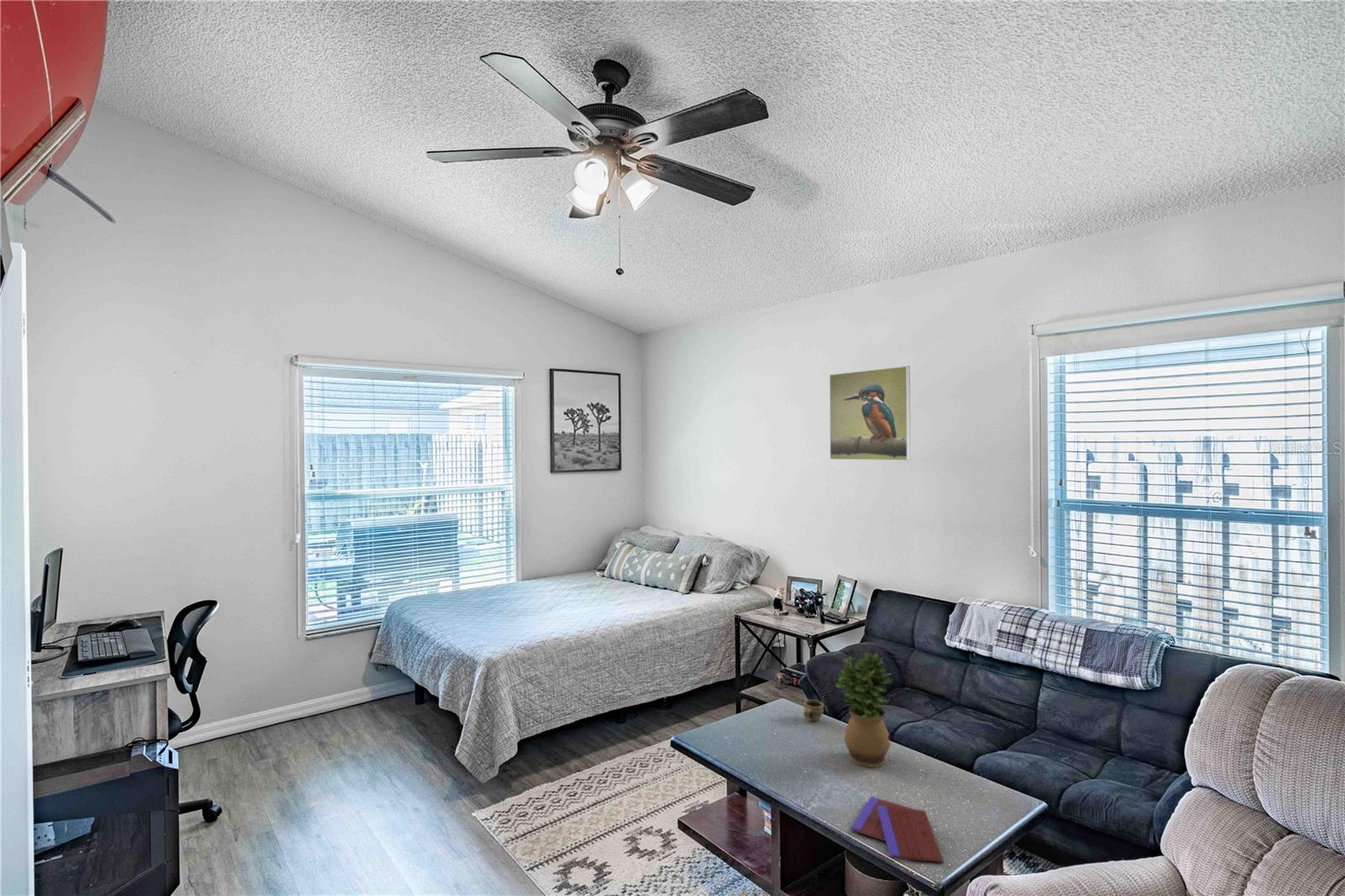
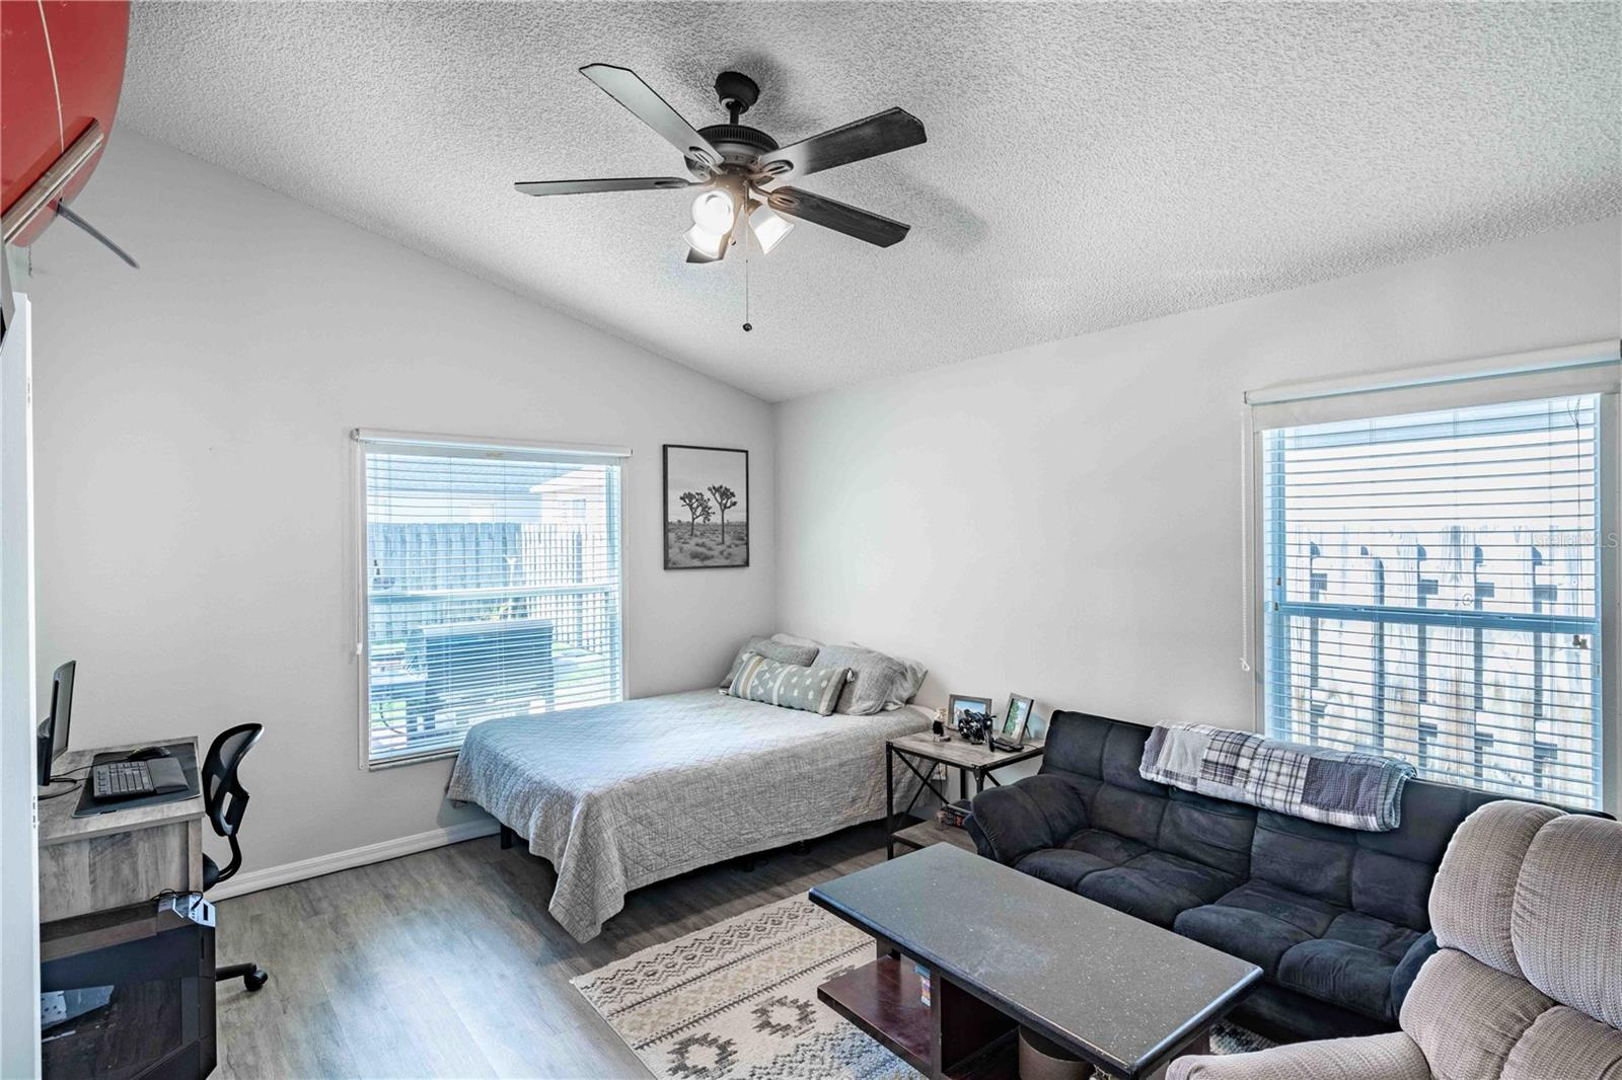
- cup [803,699,825,722]
- potted plant [834,651,894,768]
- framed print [829,365,911,461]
- book [850,796,944,863]
